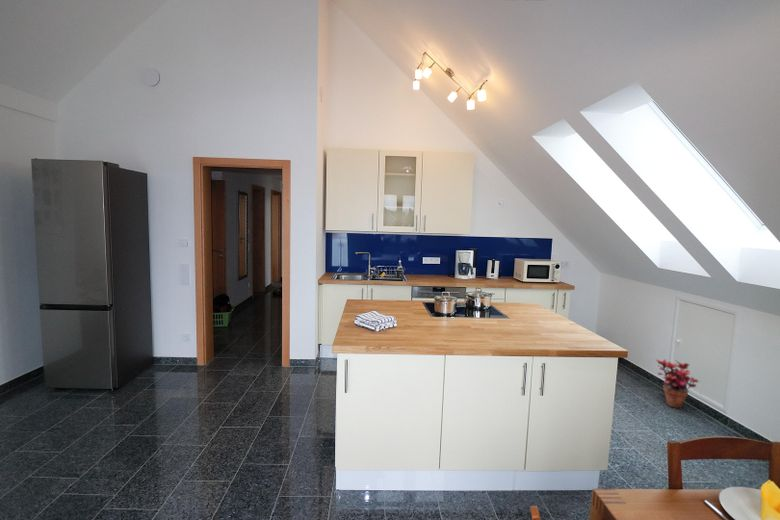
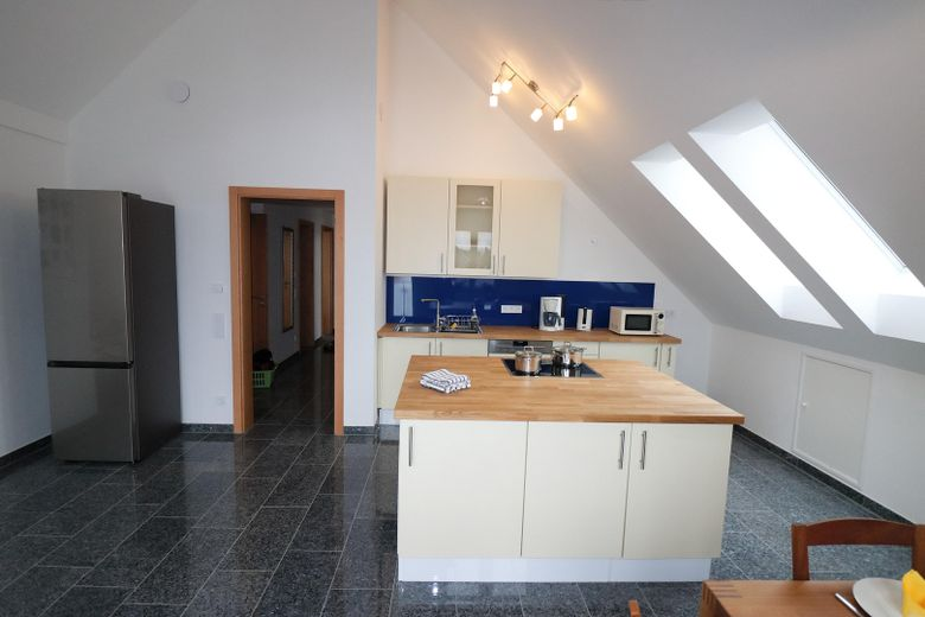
- potted plant [655,358,702,409]
